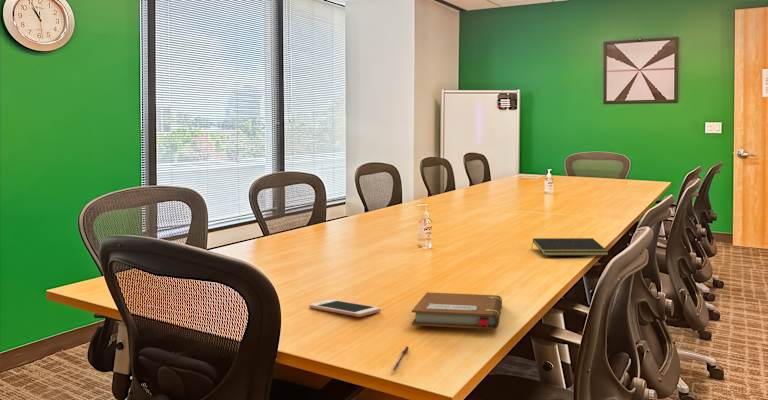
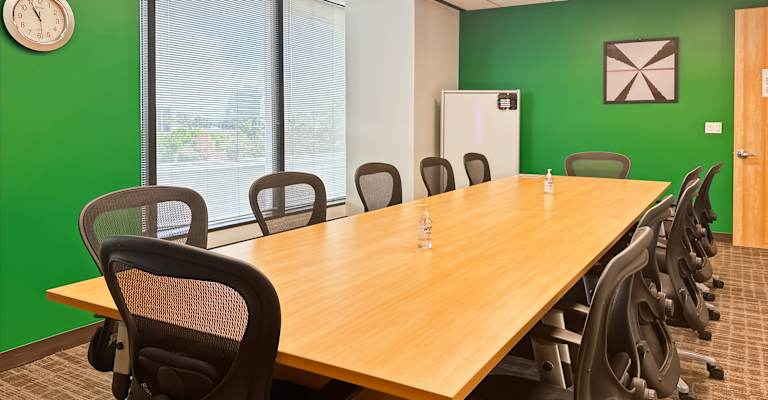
- pen [390,345,409,372]
- notepad [530,237,609,257]
- cell phone [308,299,382,318]
- notebook [411,291,503,330]
